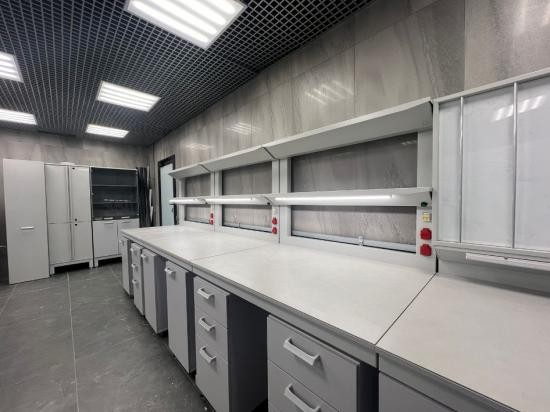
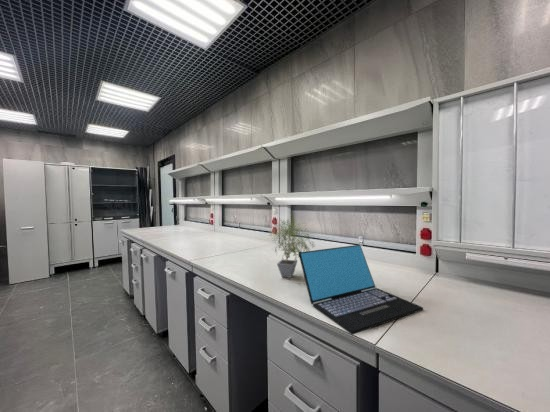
+ laptop [298,244,424,336]
+ potted plant [267,211,317,279]
